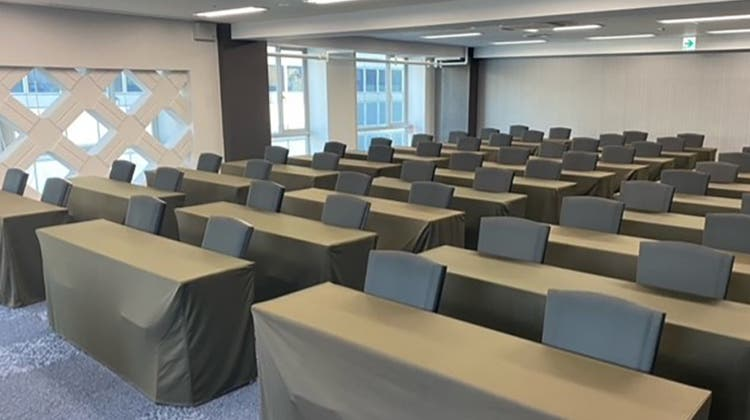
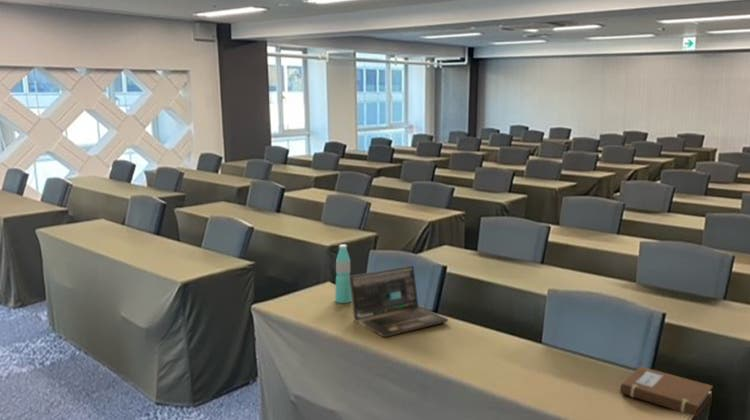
+ notebook [617,365,714,417]
+ water bottle [334,244,352,304]
+ laptop [349,264,449,338]
